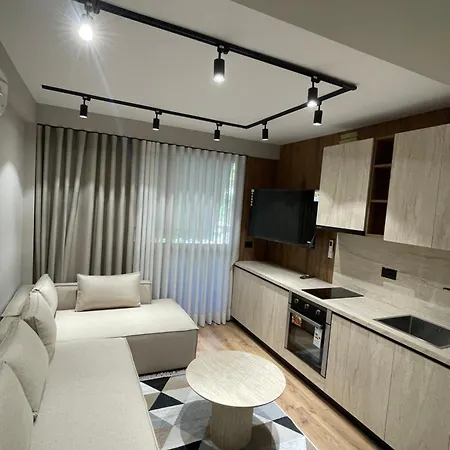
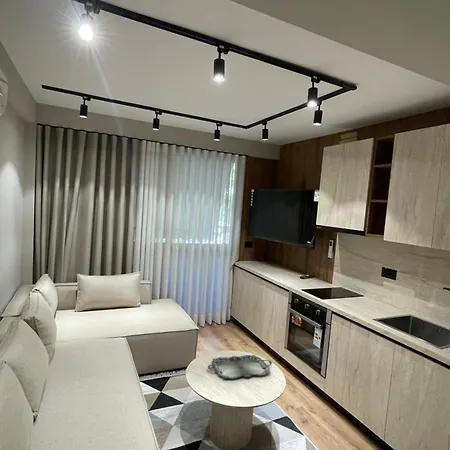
+ serving tray [207,354,273,379]
